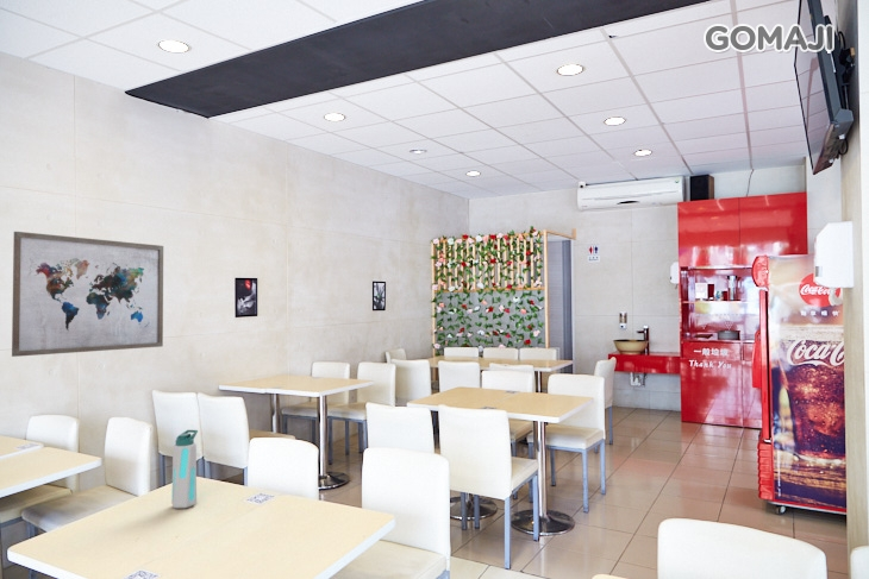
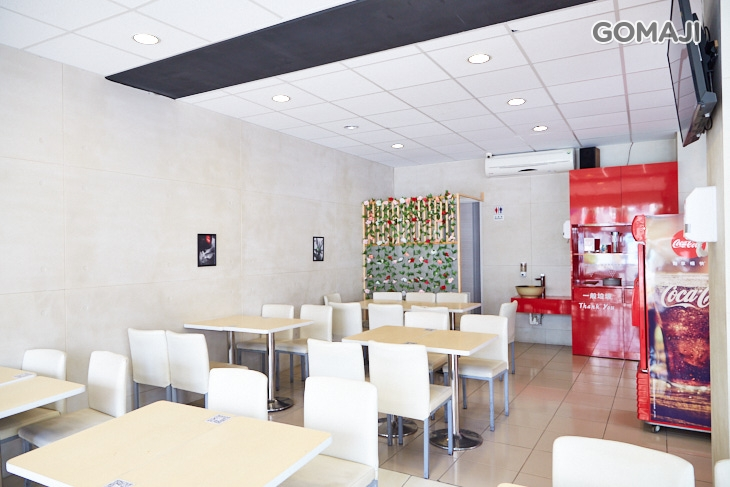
- water bottle [170,429,199,510]
- wall art [11,231,164,358]
